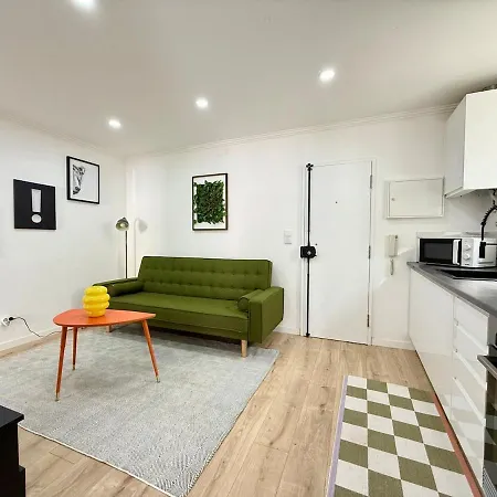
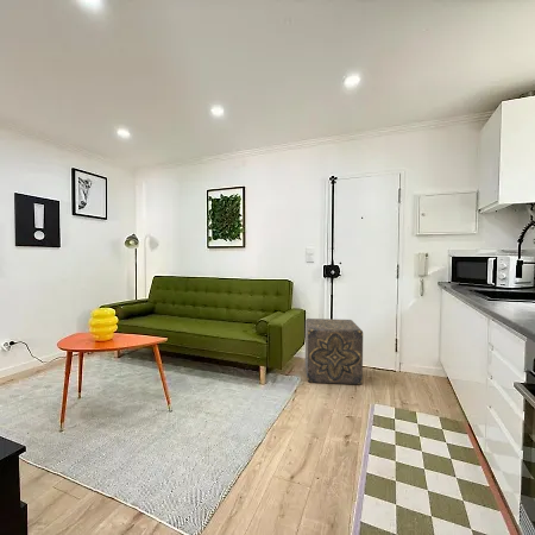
+ ottoman [304,317,364,385]
